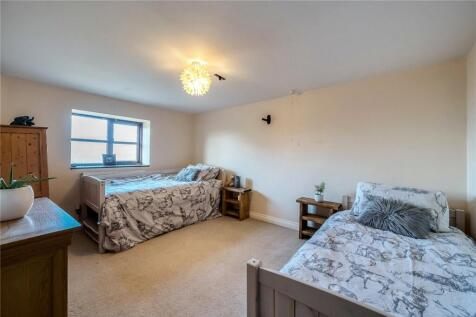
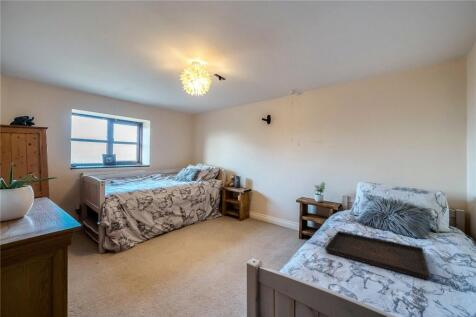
+ serving tray [324,230,431,281]
